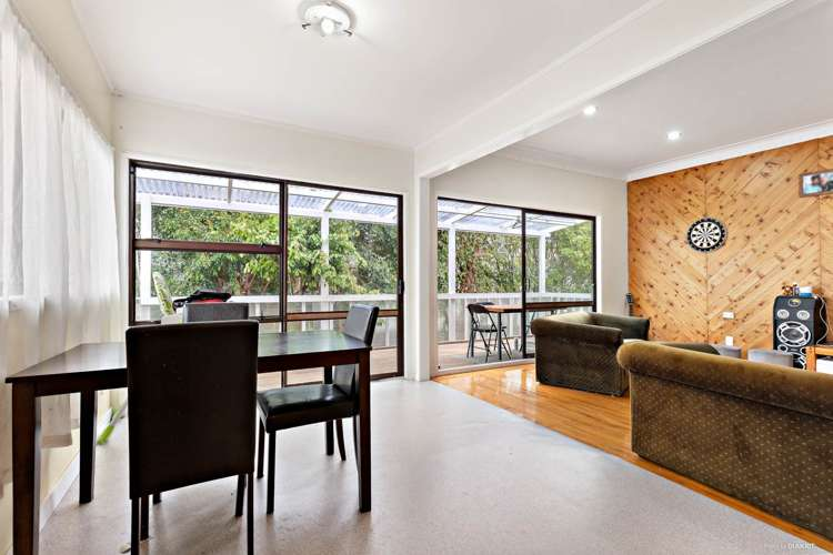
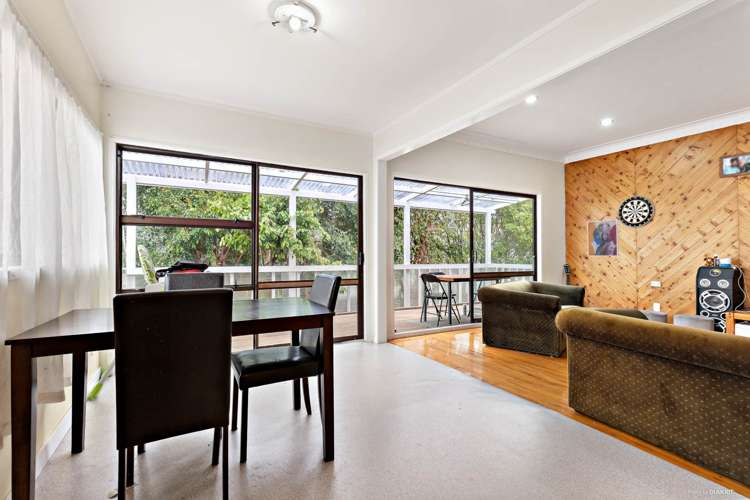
+ wall art [586,218,620,257]
